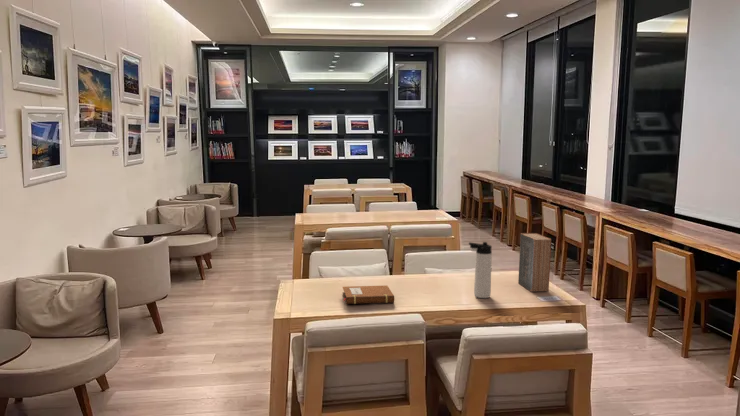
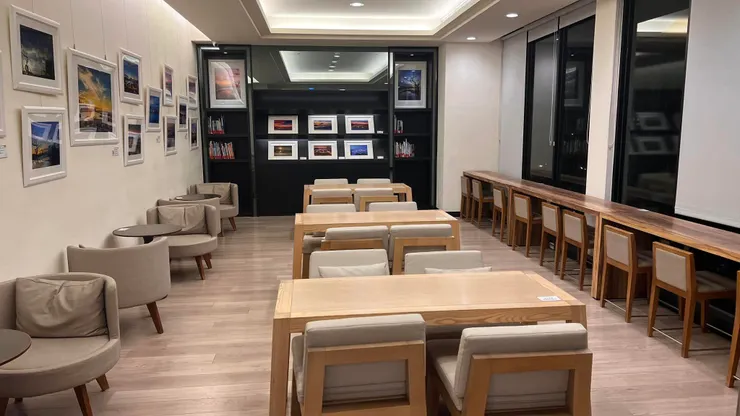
- thermos bottle [468,241,493,299]
- notebook [342,284,395,305]
- book [517,232,552,293]
